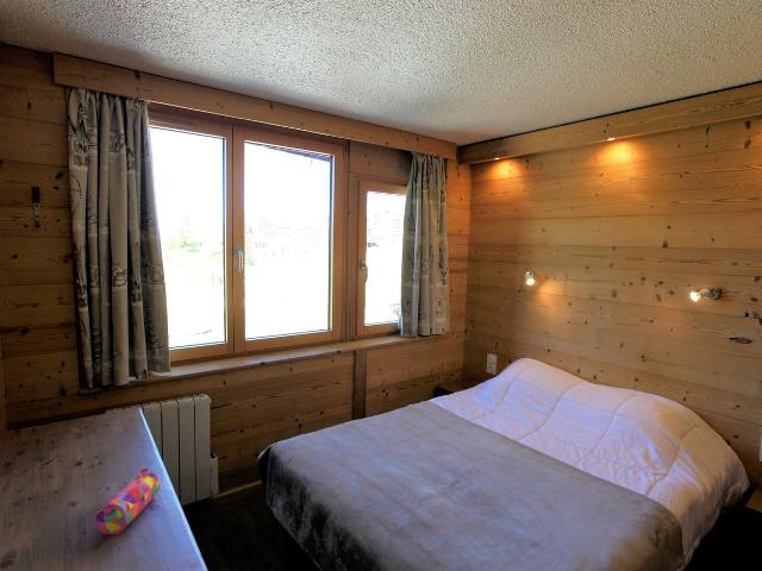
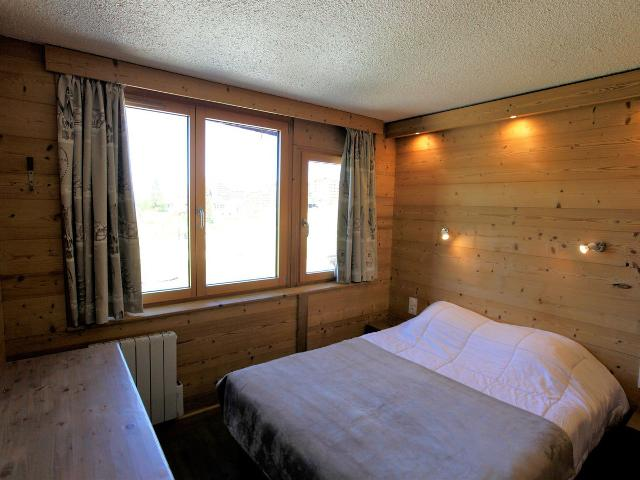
- pencil case [94,468,161,535]
